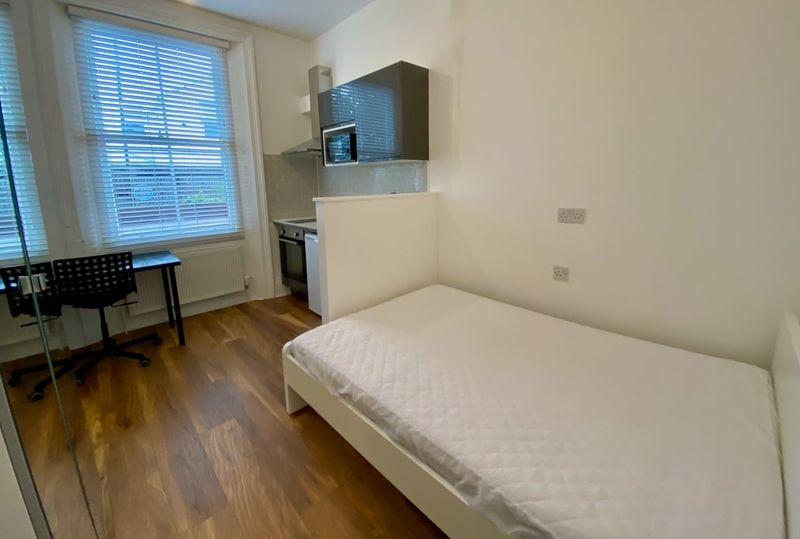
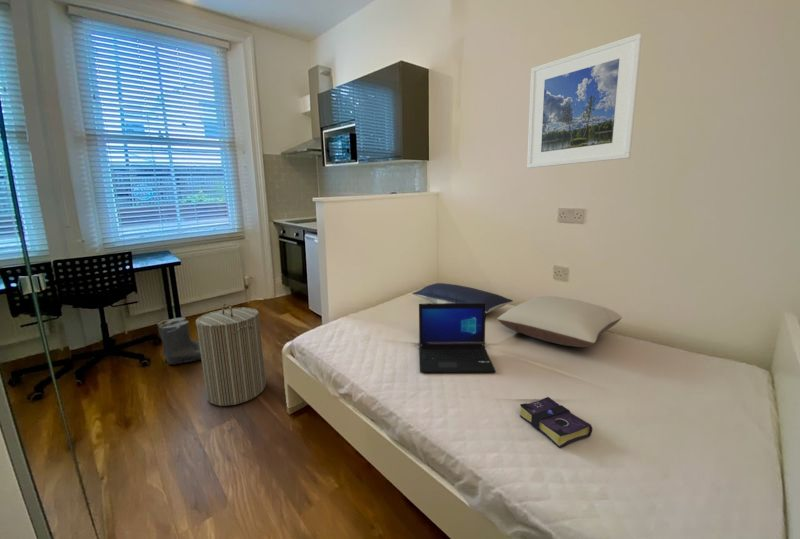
+ book [519,396,594,449]
+ laundry hamper [195,302,267,407]
+ laptop [418,303,497,374]
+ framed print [526,32,643,169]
+ pillow [496,295,623,348]
+ boots [157,316,201,365]
+ pillow [411,282,514,314]
